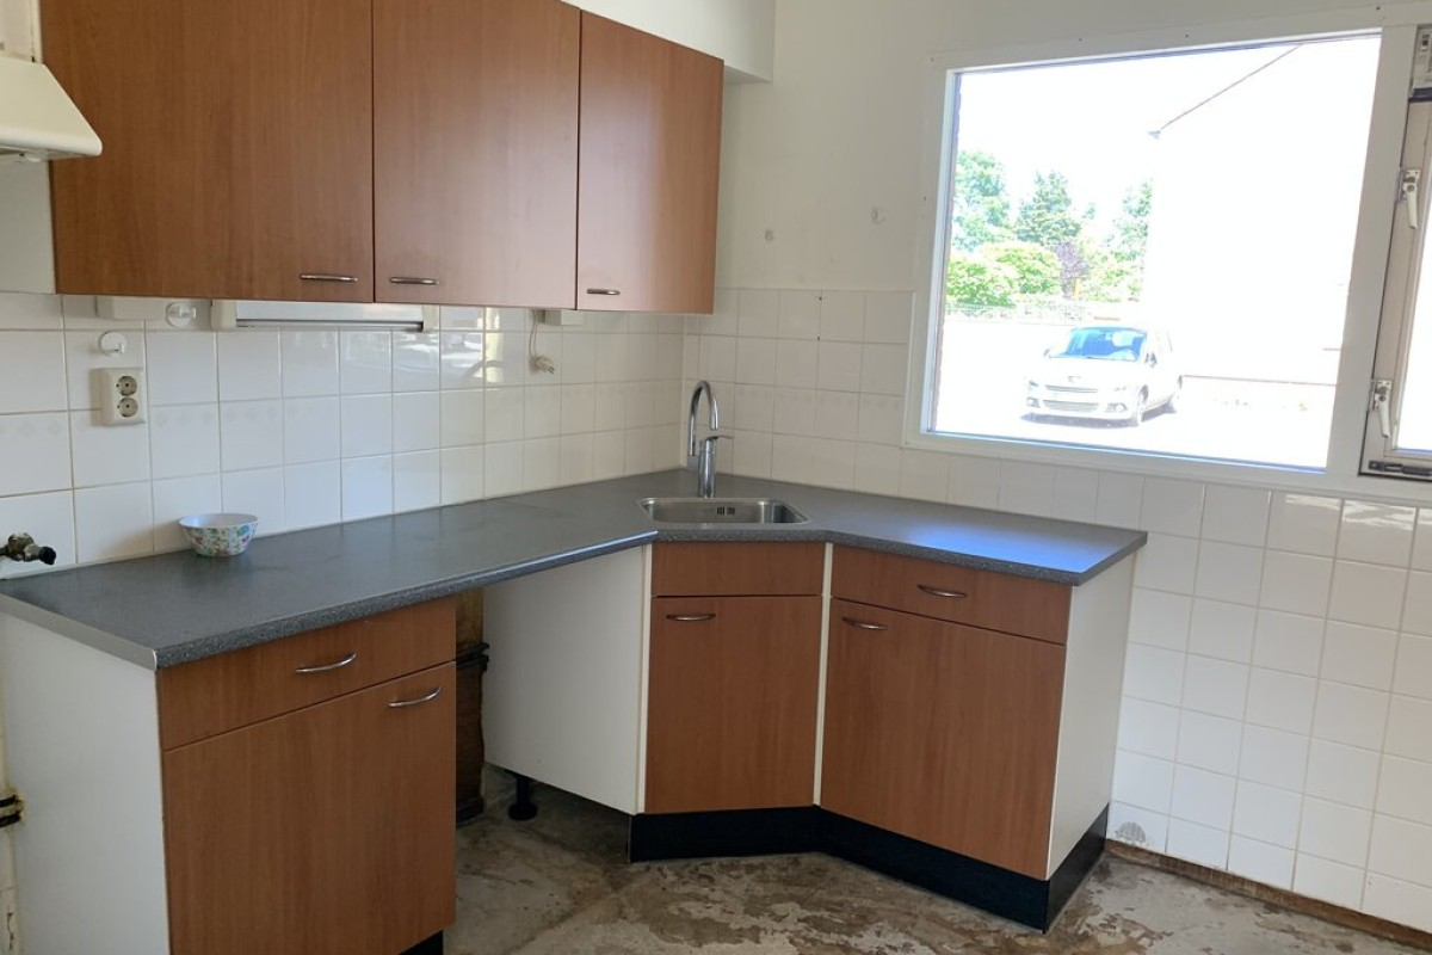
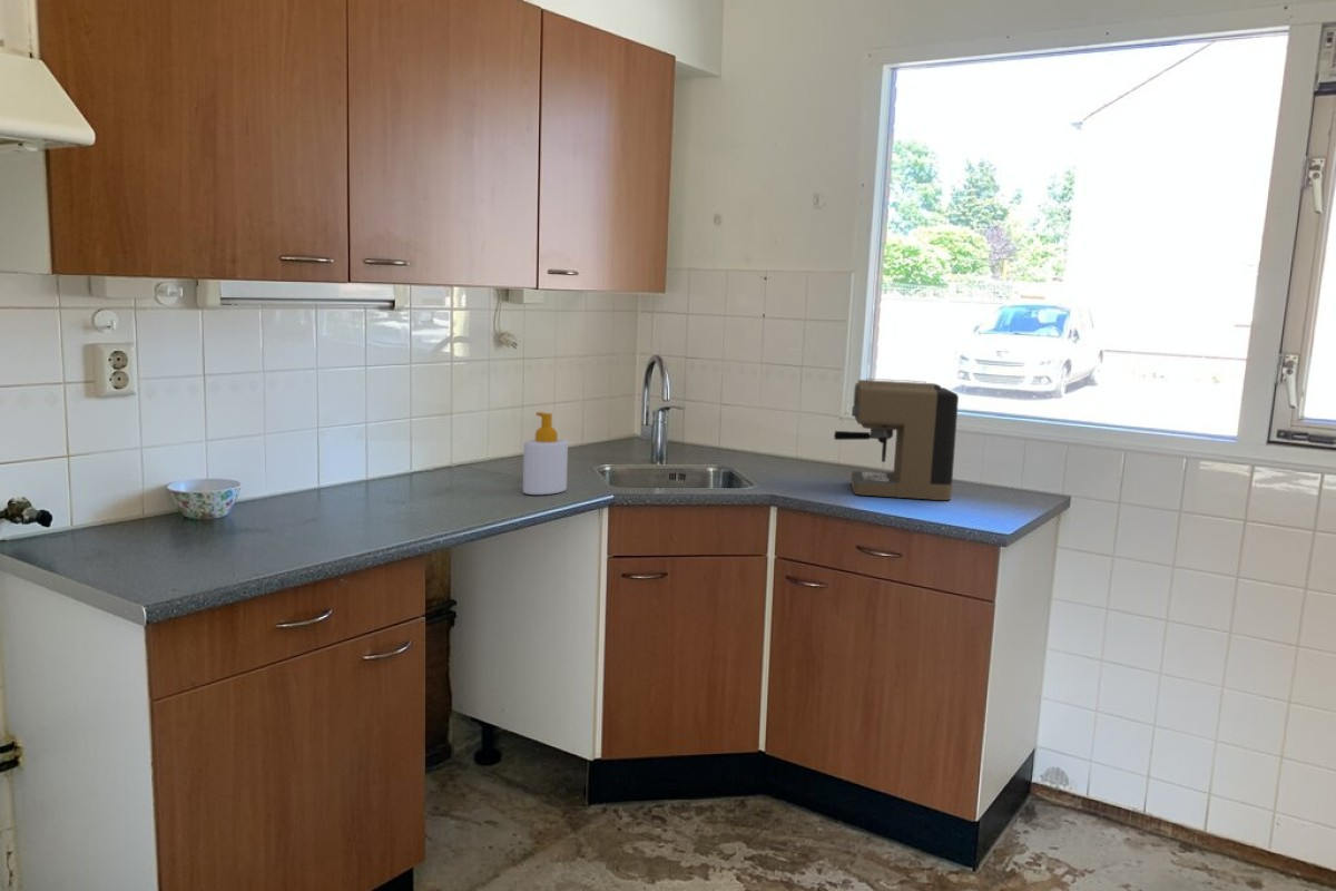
+ soap bottle [522,411,569,496]
+ coffee maker [833,378,960,501]
